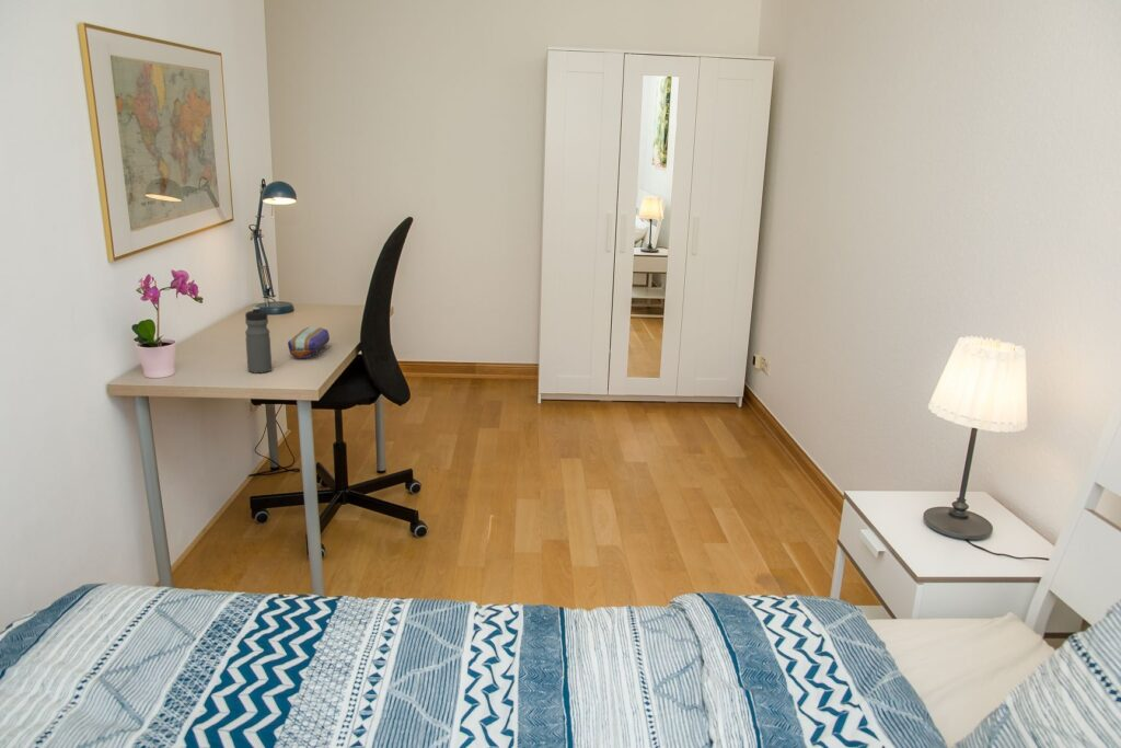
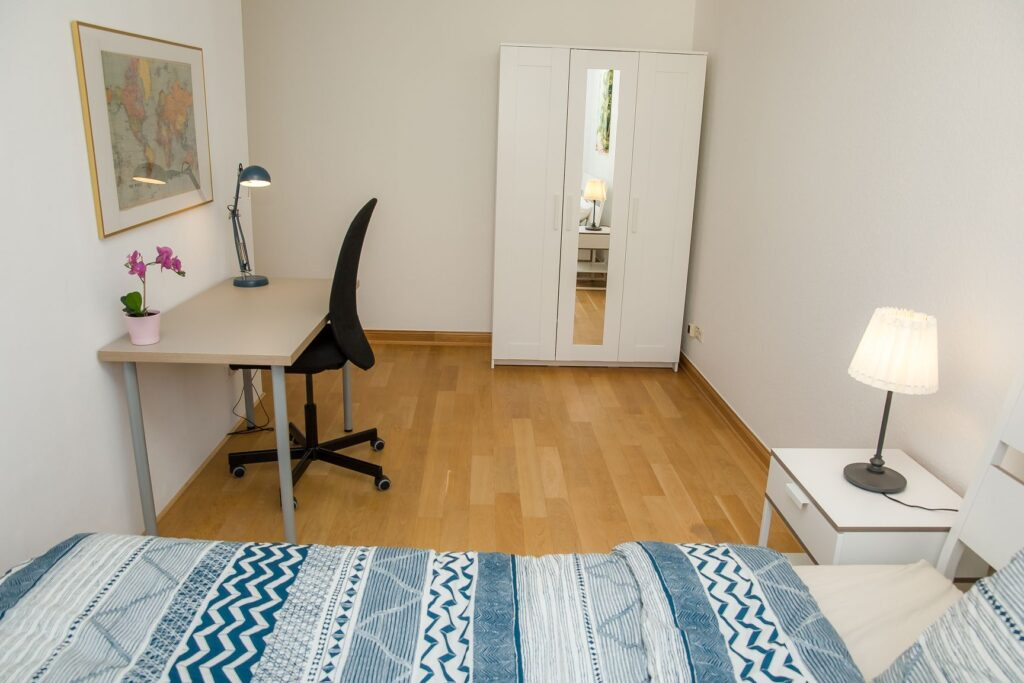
- pencil case [287,326,331,359]
- water bottle [244,306,273,373]
